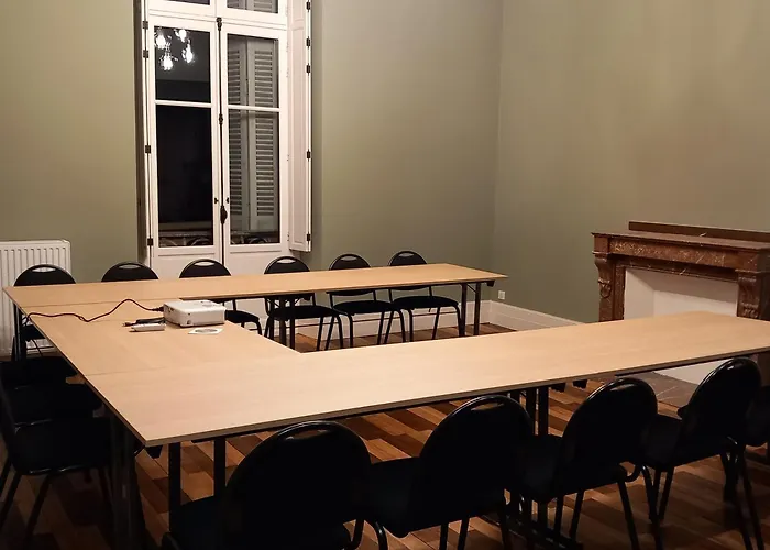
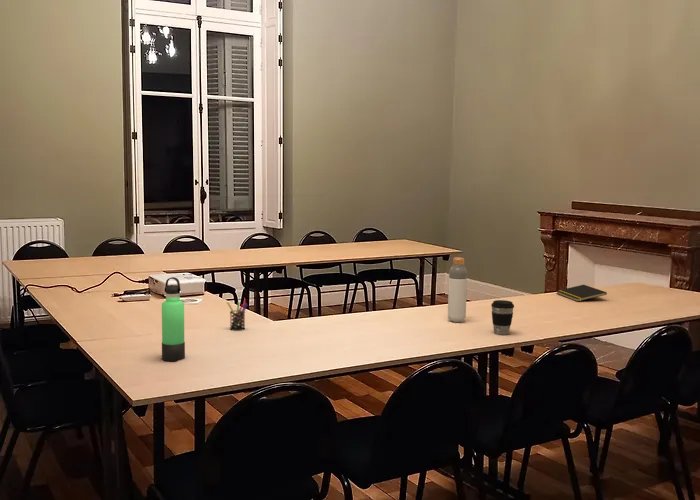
+ notepad [555,284,608,302]
+ thermos bottle [161,276,186,362]
+ bottle [447,256,468,323]
+ coffee cup [490,299,515,336]
+ pen holder [226,298,249,332]
